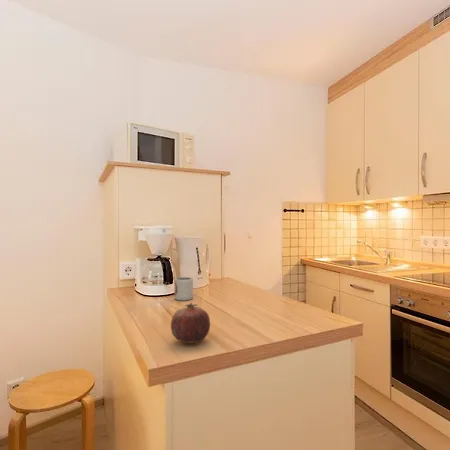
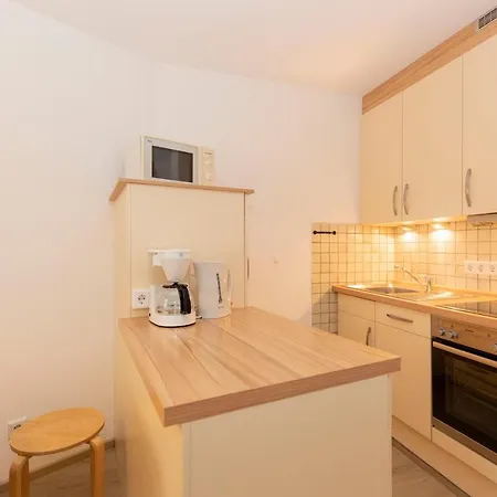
- fruit [170,302,211,344]
- cup [173,276,194,301]
